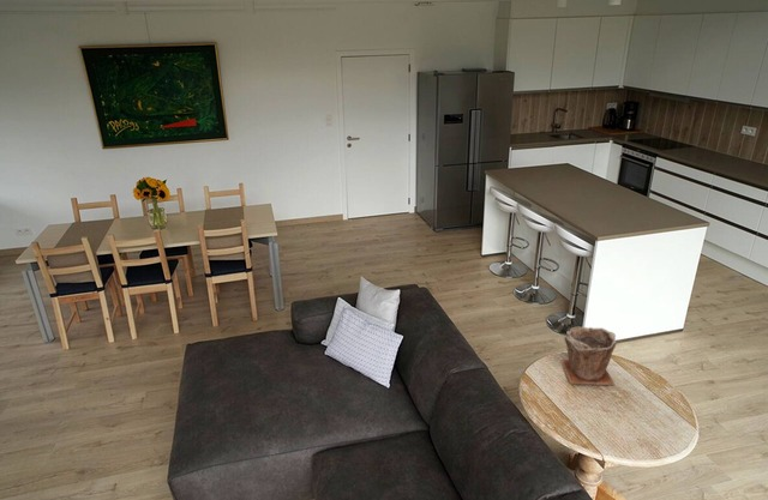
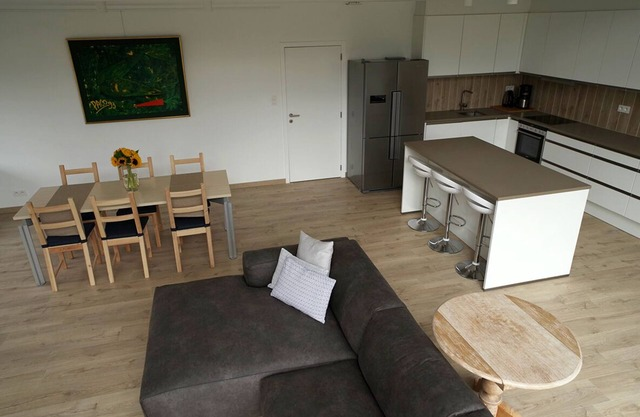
- plant pot [559,326,617,386]
